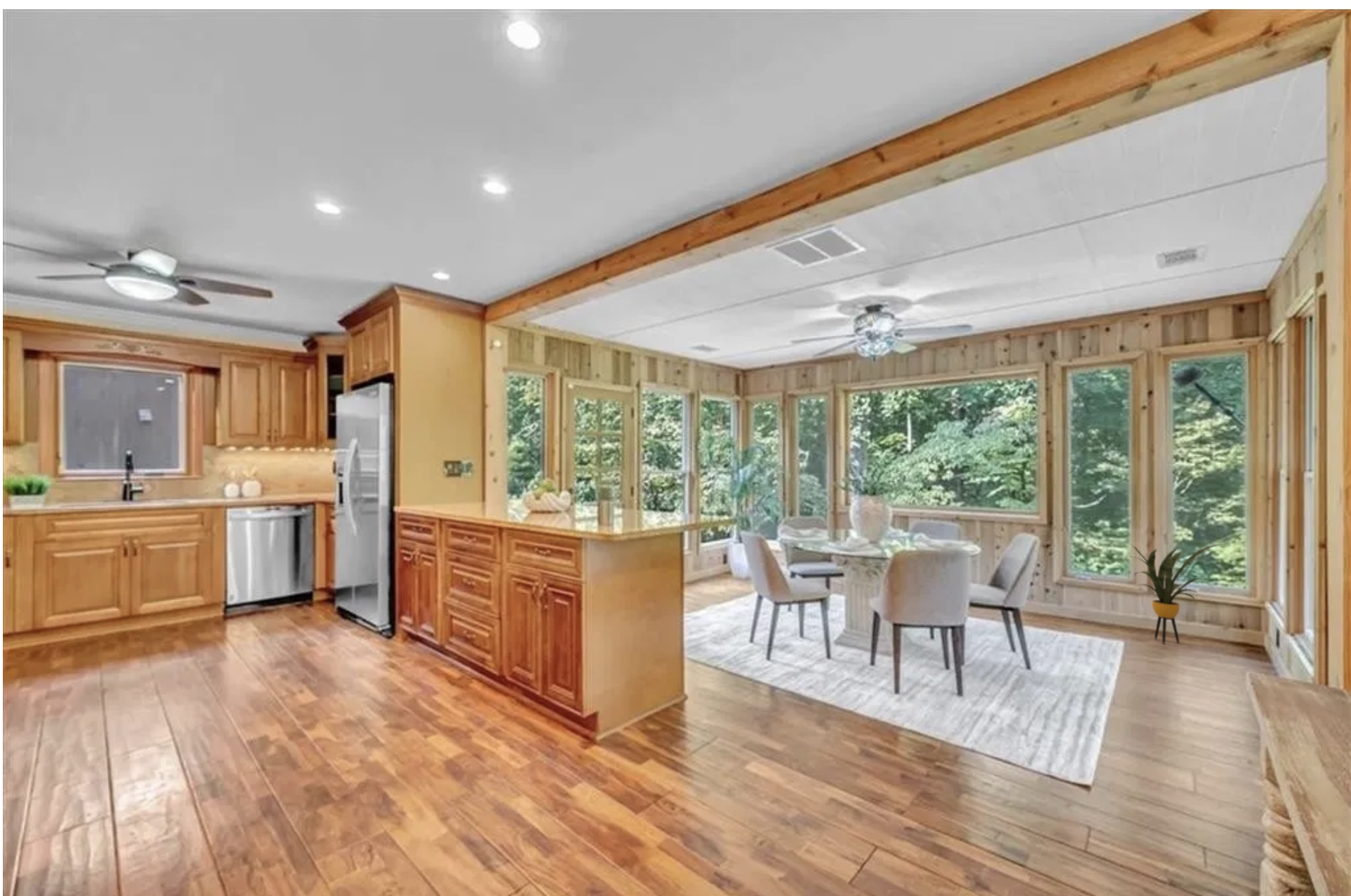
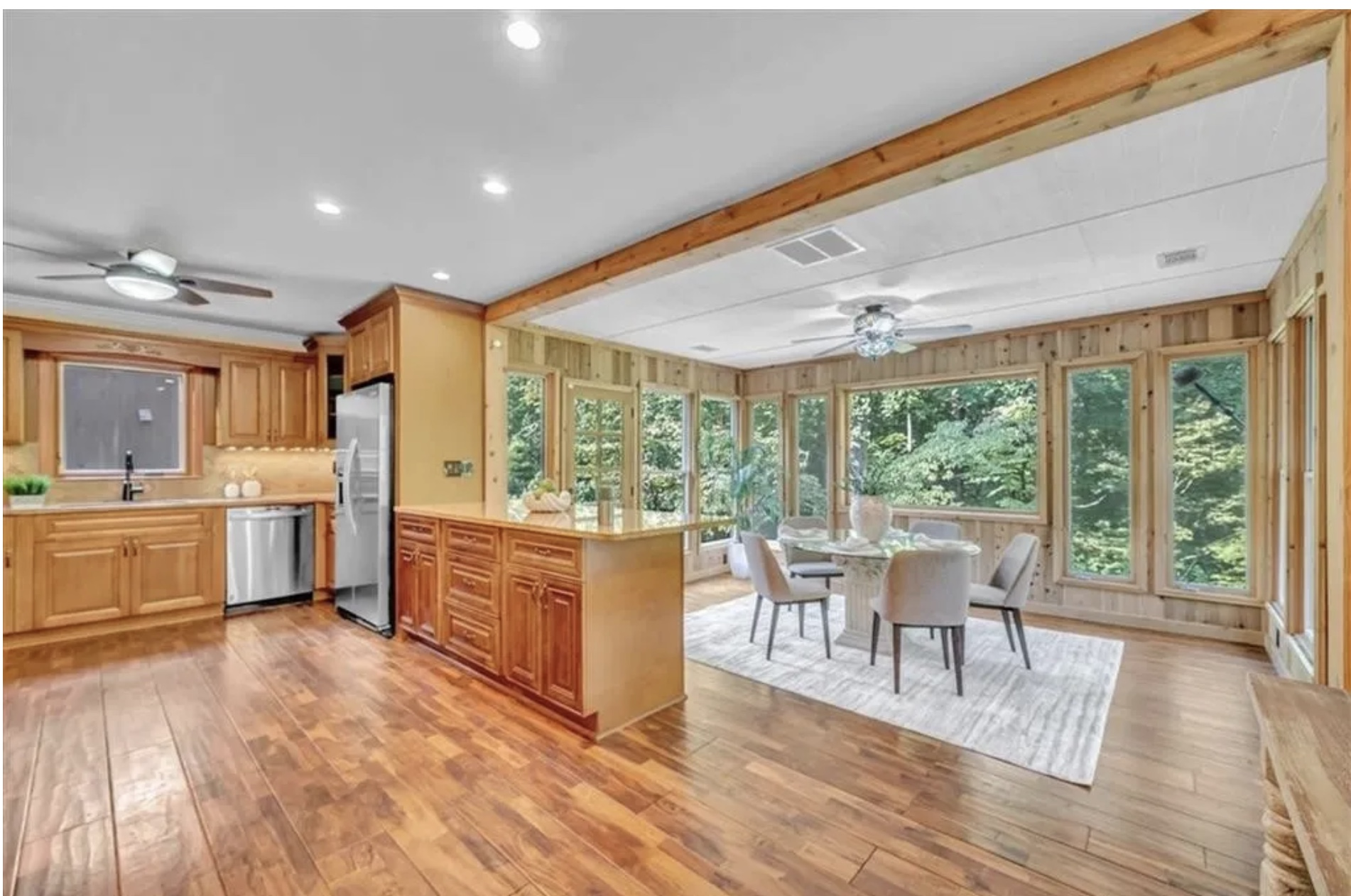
- house plant [1127,542,1225,645]
